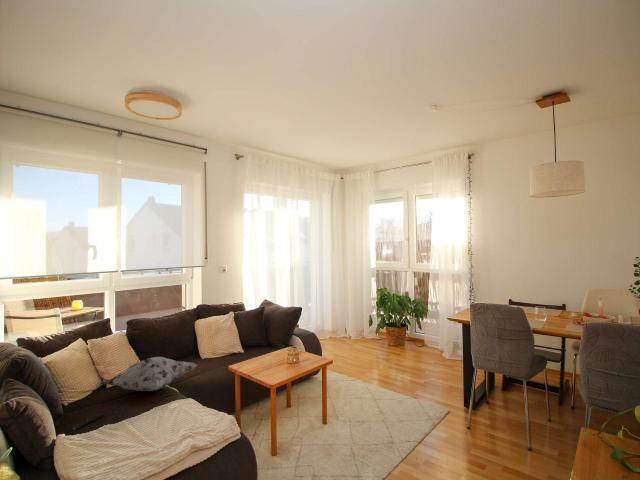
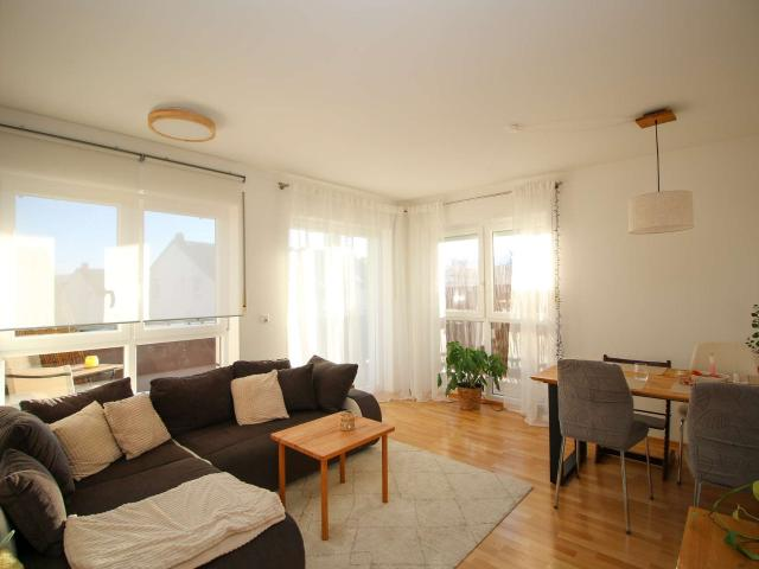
- remote control [72,413,106,431]
- decorative pillow [98,356,198,392]
